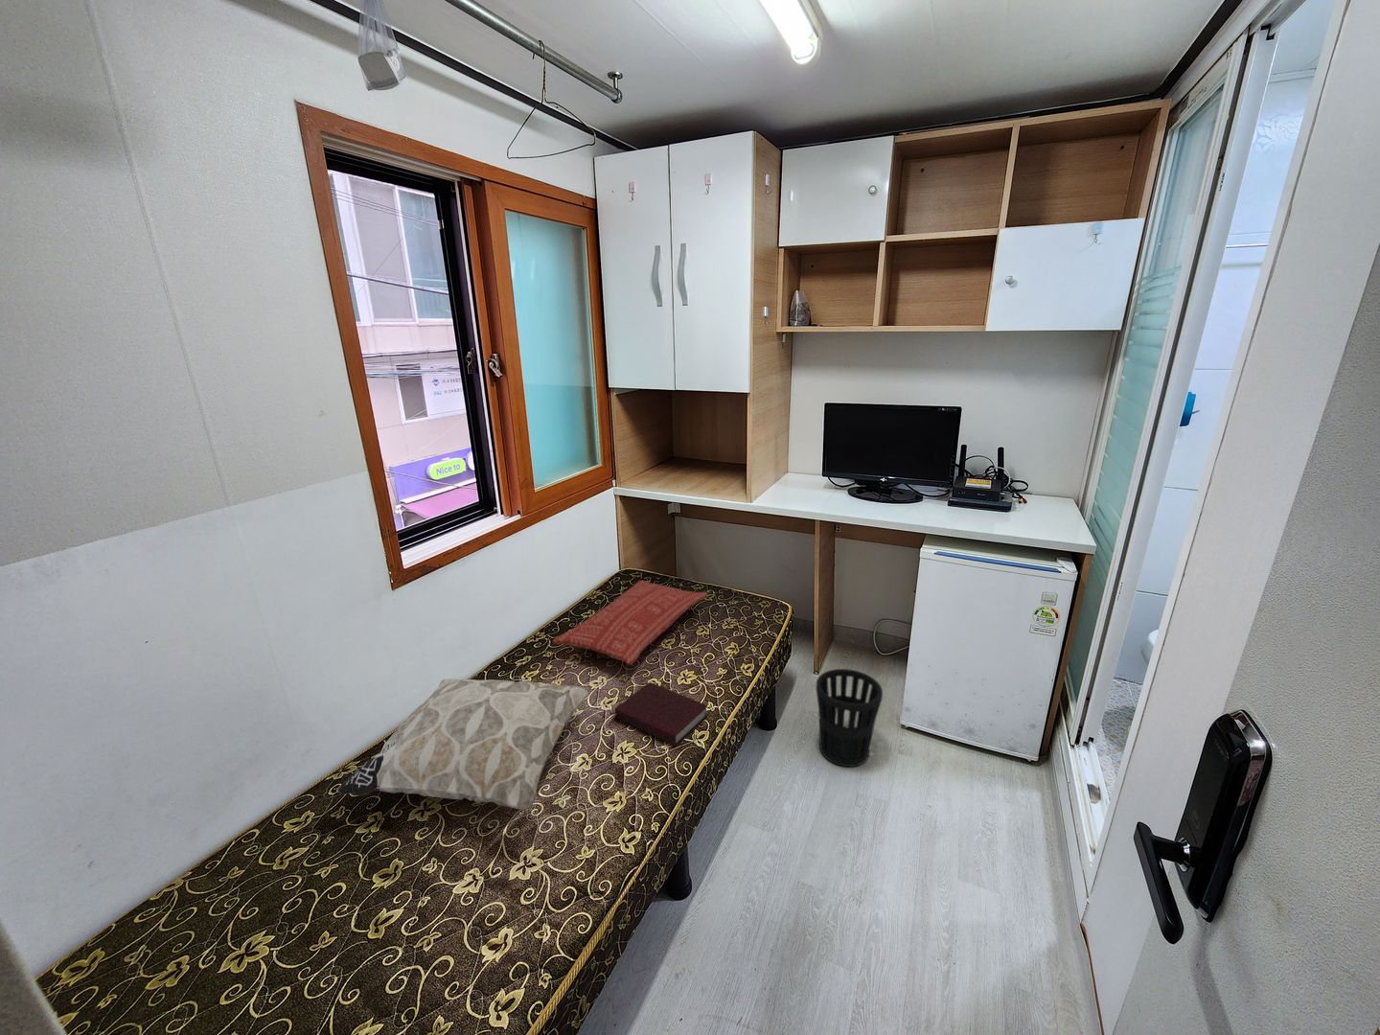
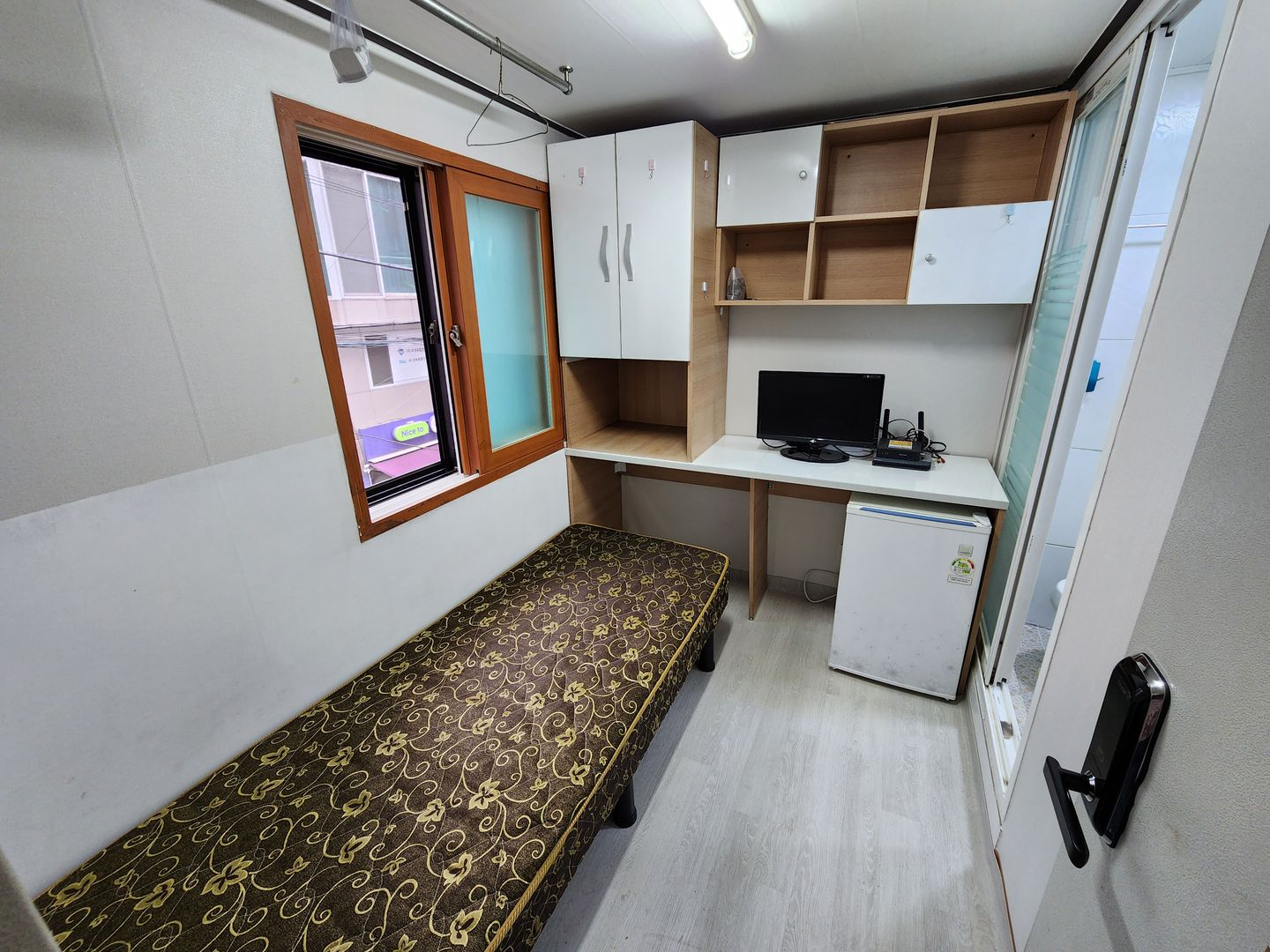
- pillow [551,579,710,666]
- book [614,682,708,747]
- decorative pillow [336,677,590,811]
- wastebasket [815,668,883,768]
